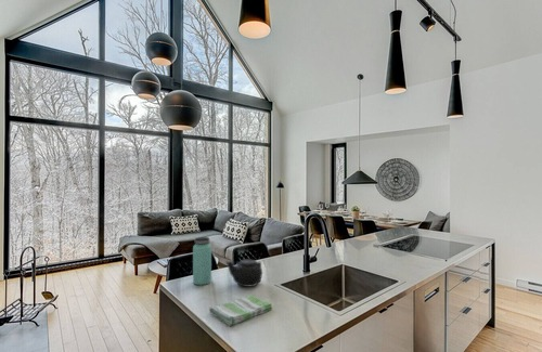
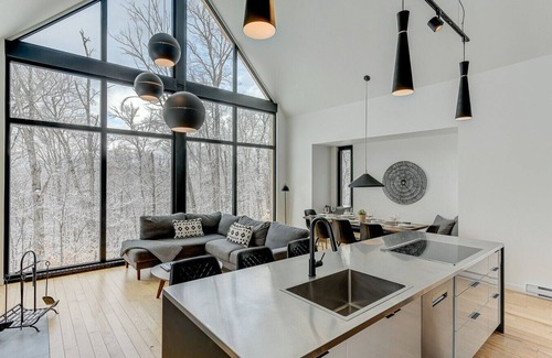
- dish towel [208,295,273,327]
- teapot [224,258,263,288]
- bottle [192,236,212,286]
